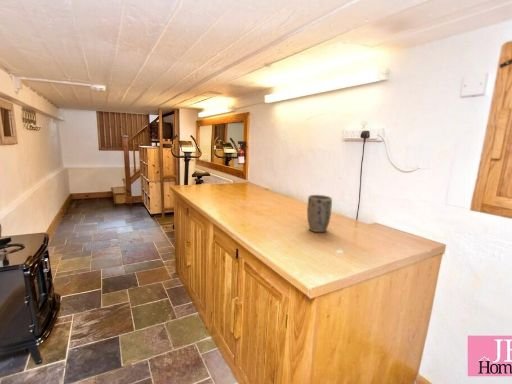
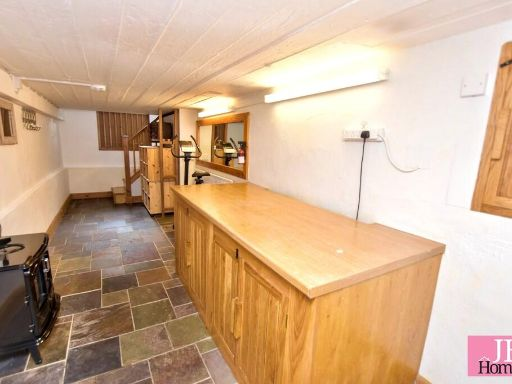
- plant pot [306,194,333,233]
